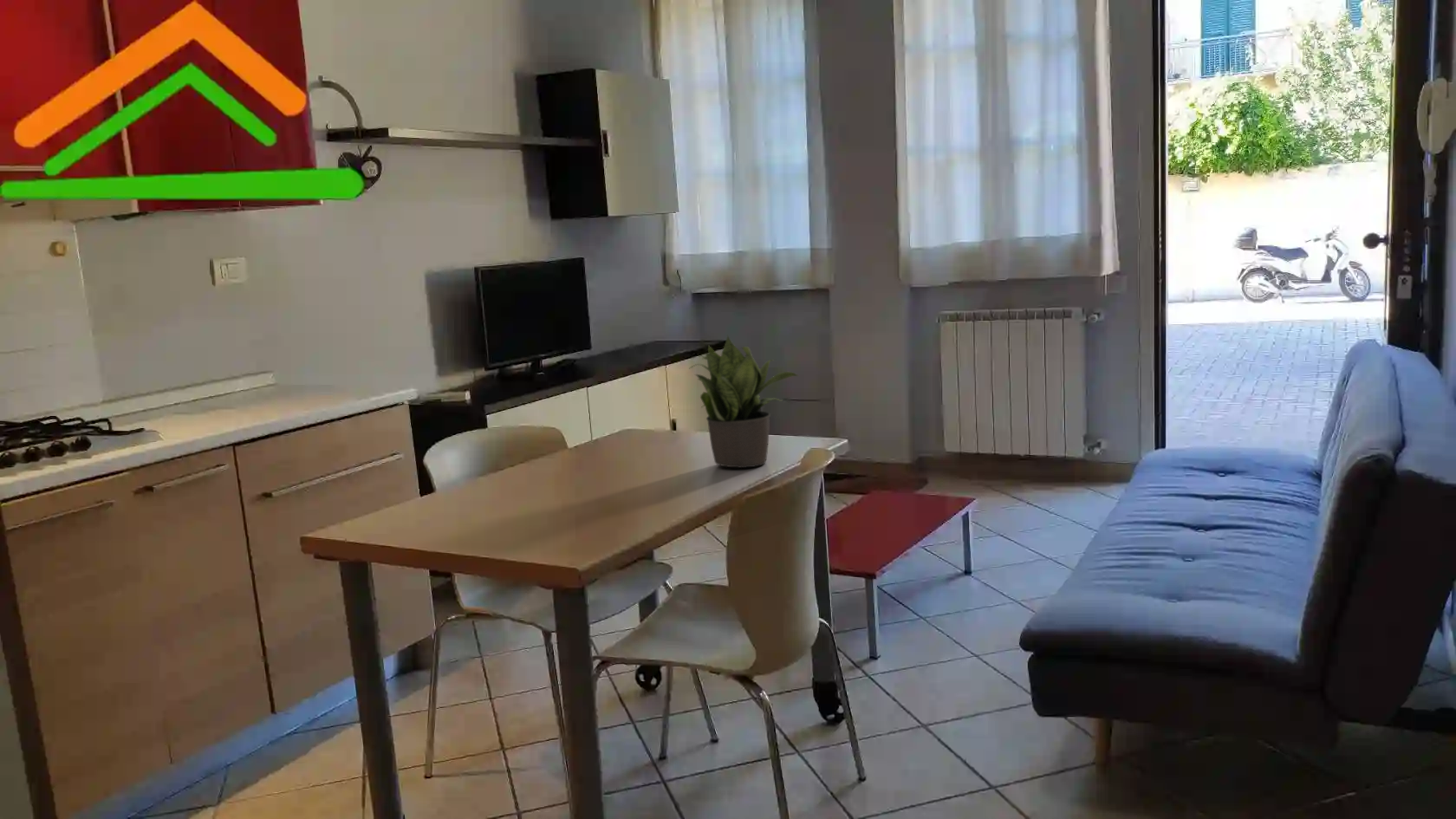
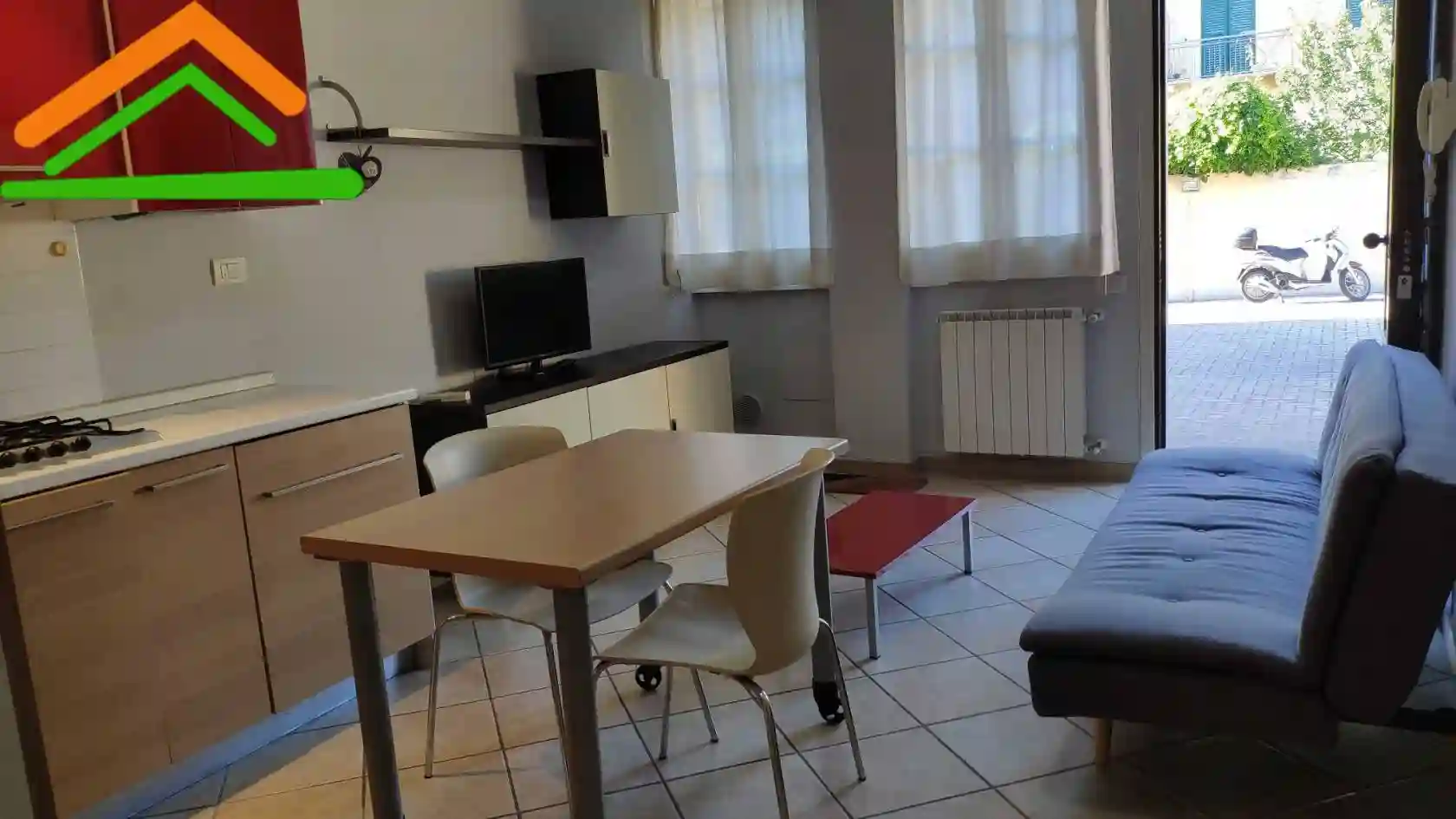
- potted plant [687,335,800,469]
